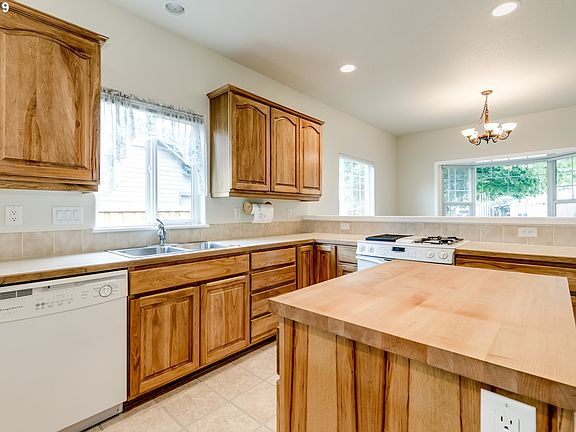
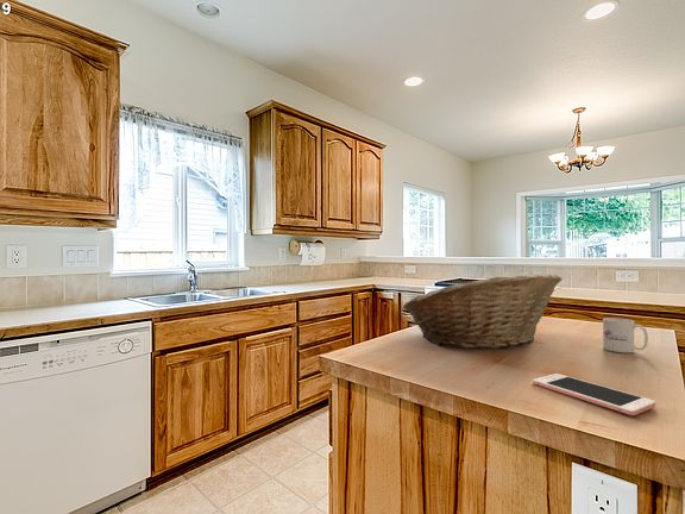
+ mug [602,316,649,353]
+ cell phone [532,372,656,416]
+ fruit basket [402,274,564,350]
